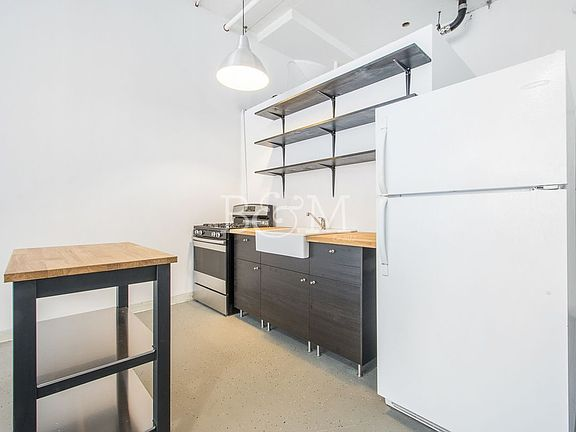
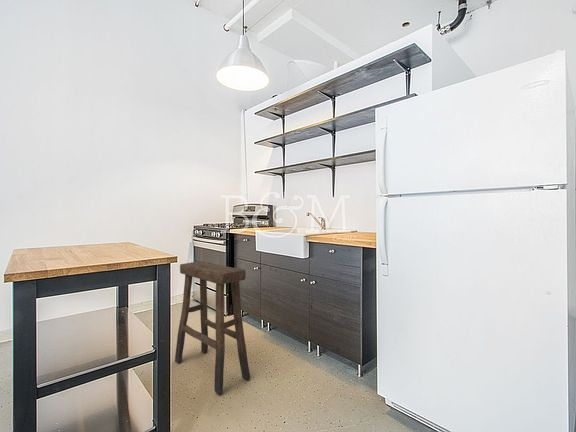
+ stool [174,260,251,396]
